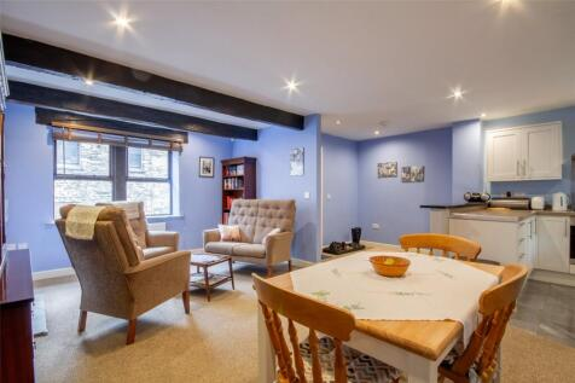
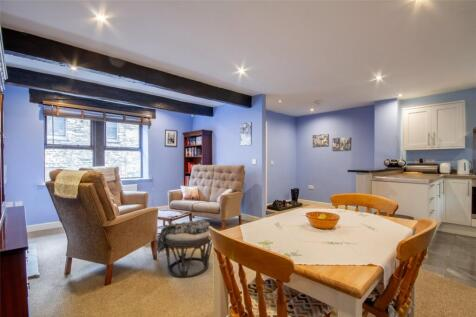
+ ottoman [155,219,213,278]
